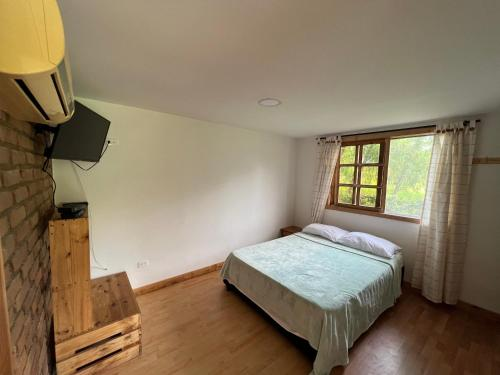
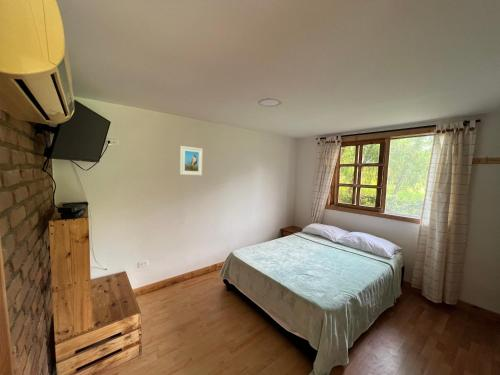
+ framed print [179,145,204,176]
